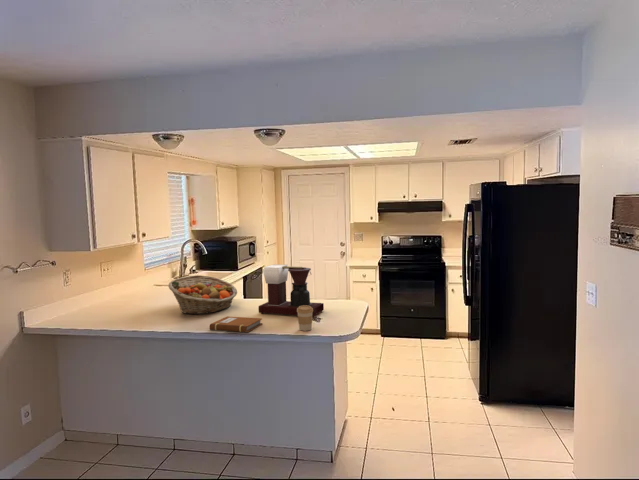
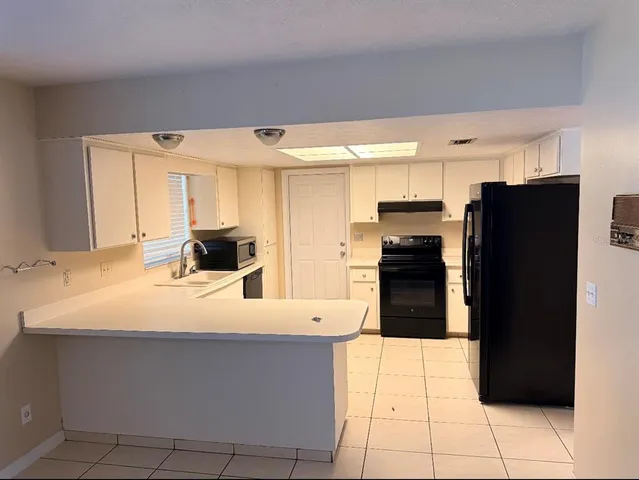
- notebook [208,315,263,333]
- fruit basket [167,274,238,315]
- coffee cup [297,305,313,332]
- coffee maker [258,263,325,317]
